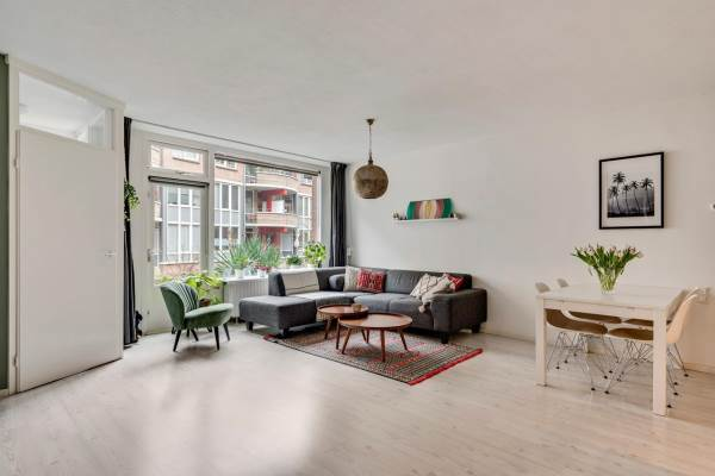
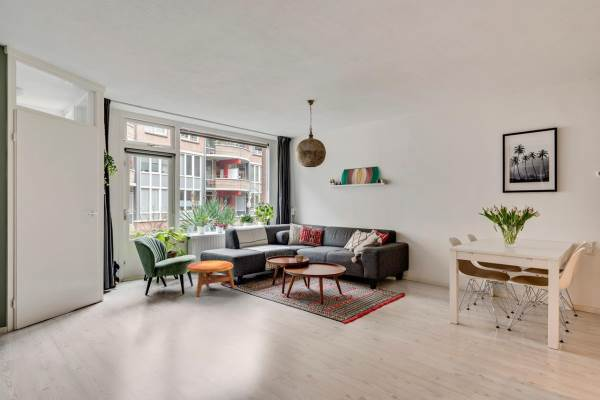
+ side table [186,260,236,298]
